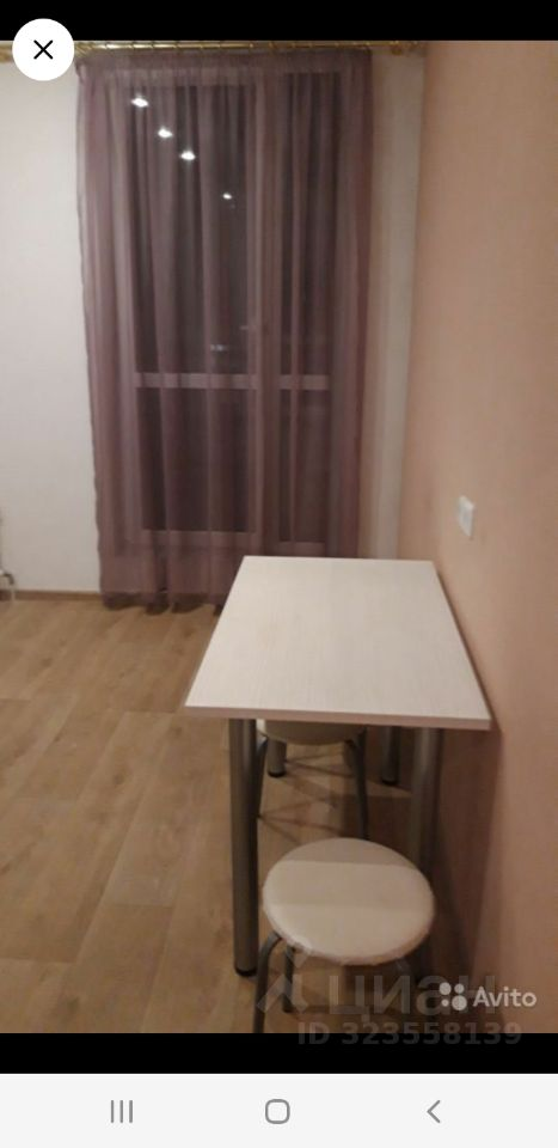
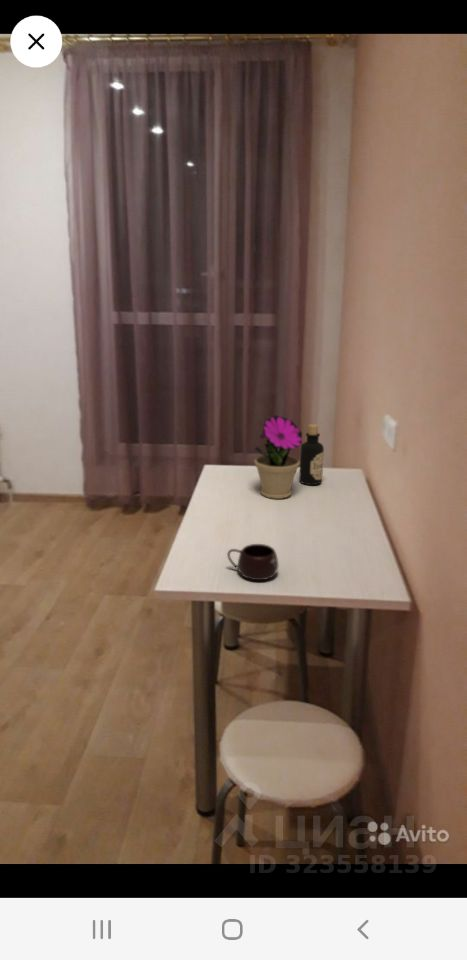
+ mug [226,543,279,581]
+ bottle [298,423,325,486]
+ flower pot [254,414,303,500]
